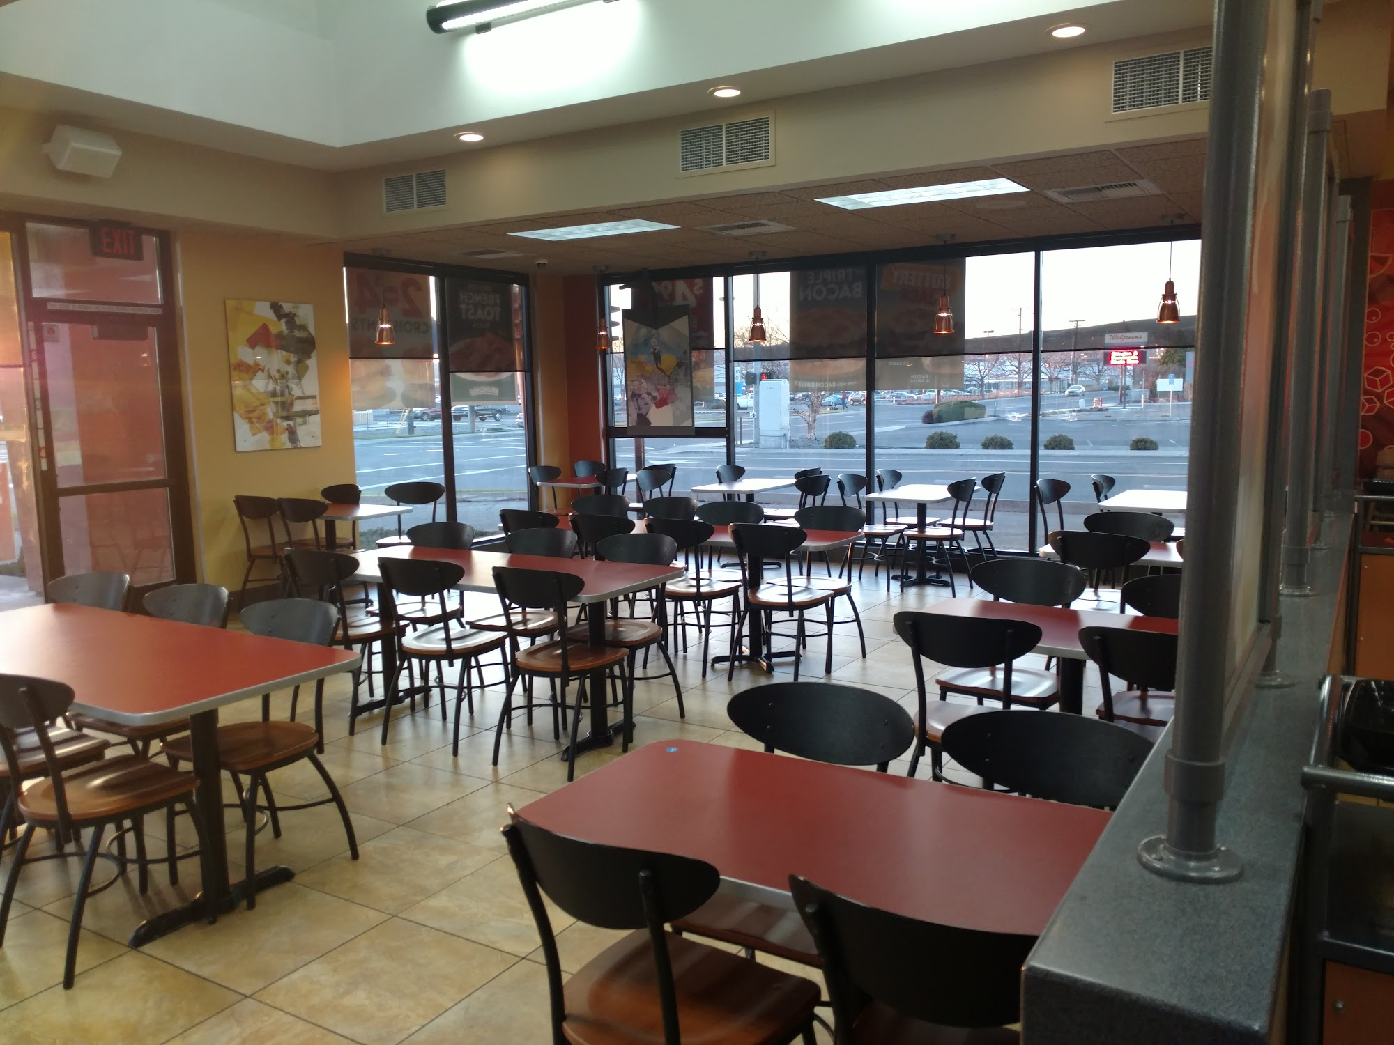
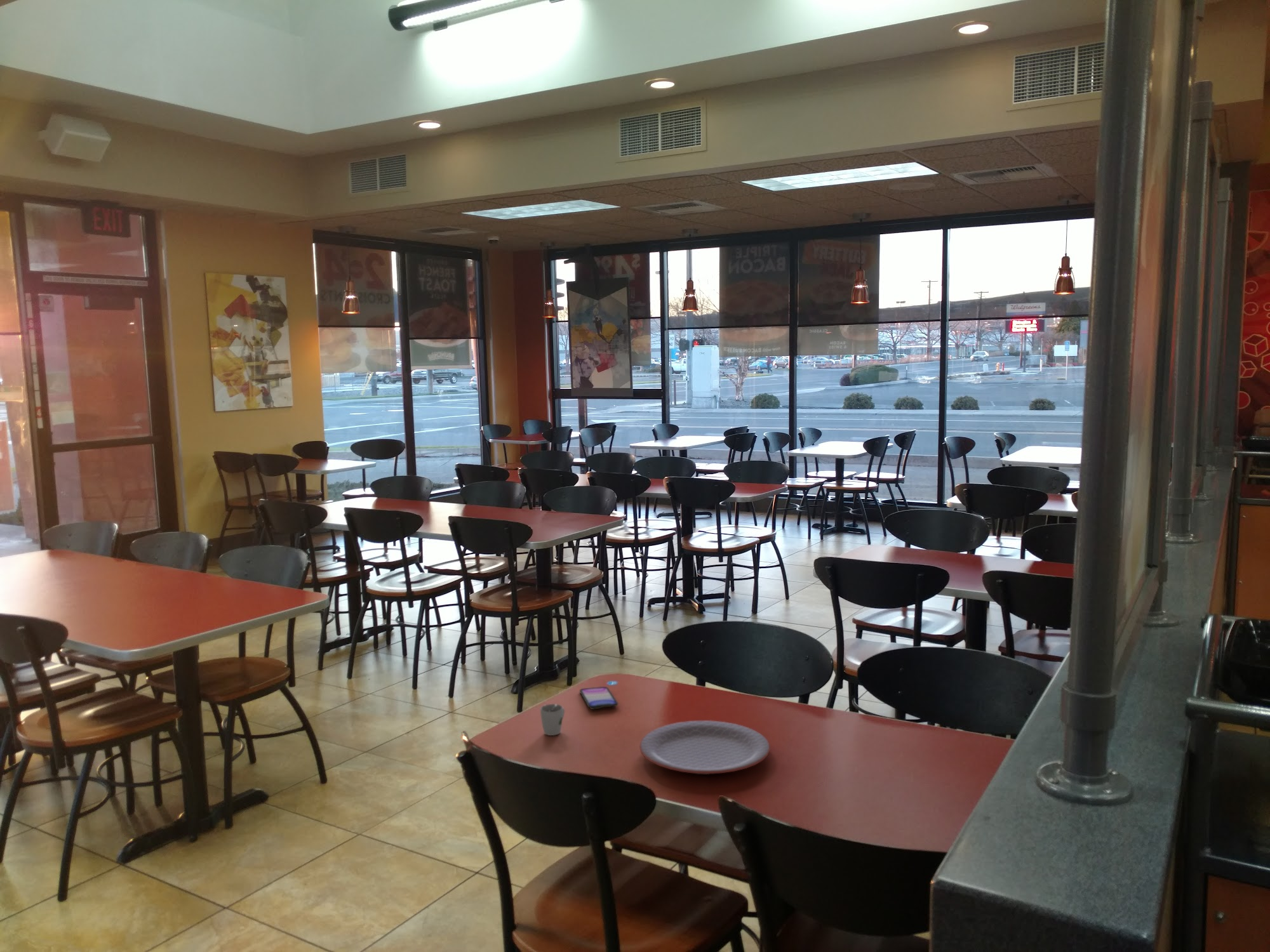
+ cup [540,703,565,736]
+ plate [639,720,771,775]
+ smartphone [579,686,618,710]
